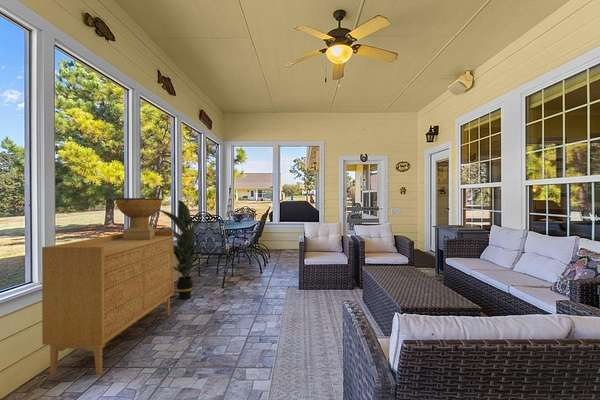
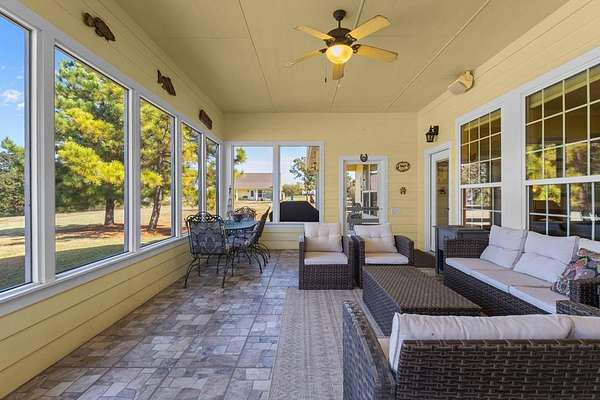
- indoor plant [157,199,210,300]
- sideboard [41,230,175,376]
- decorative bowl [115,197,163,241]
